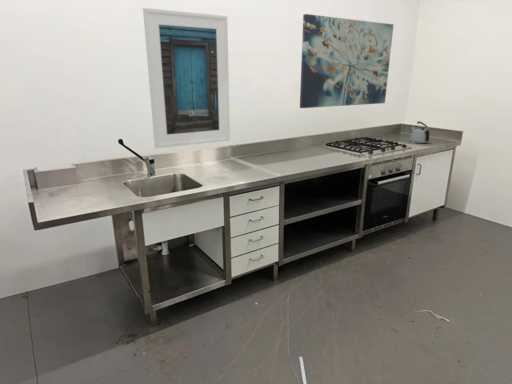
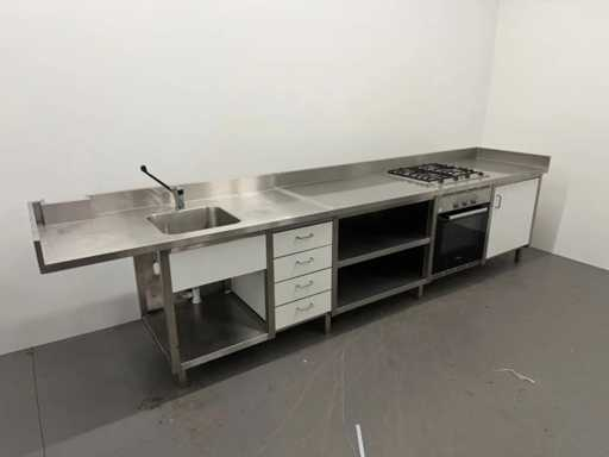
- wall art [299,13,395,109]
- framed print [142,7,231,149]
- kettle [409,120,430,144]
